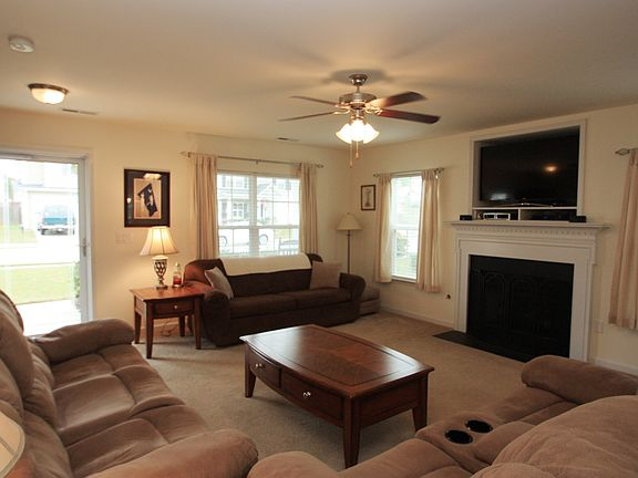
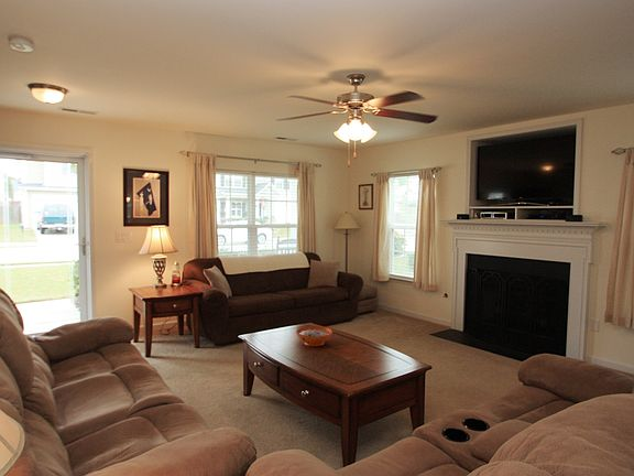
+ decorative bowl [295,325,334,347]
